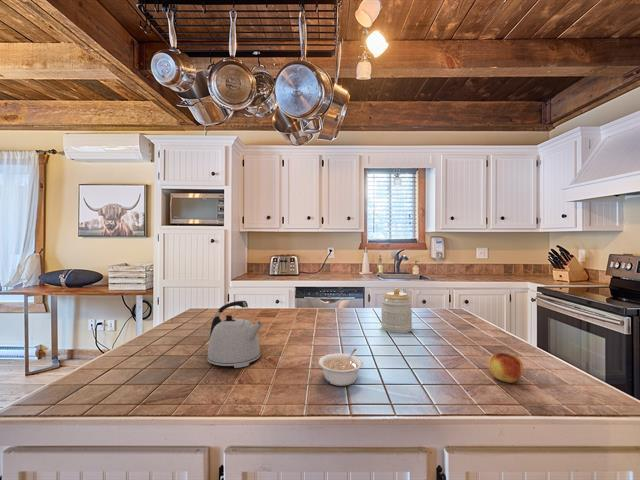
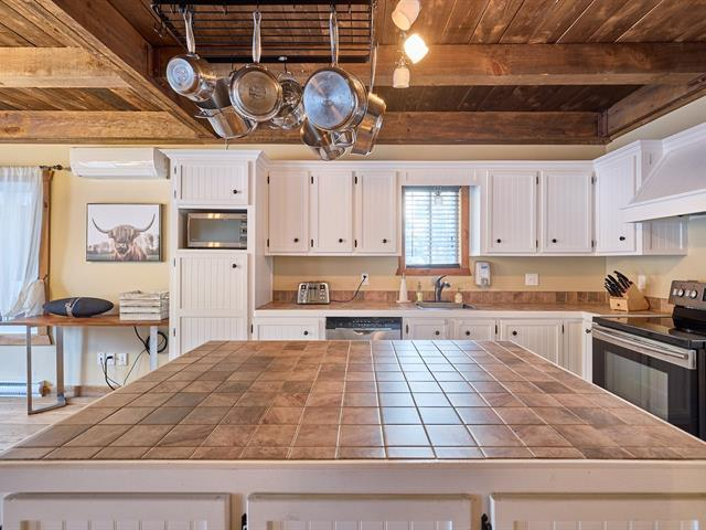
- legume [318,348,364,387]
- fruit [488,352,524,384]
- kettle [206,300,264,369]
- jar [380,287,413,334]
